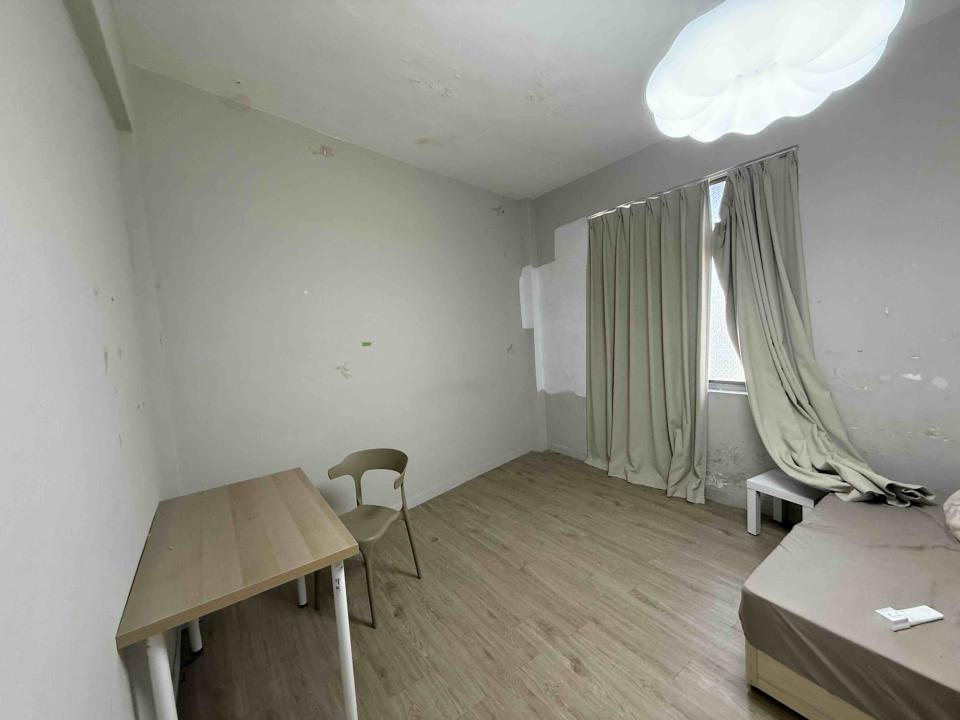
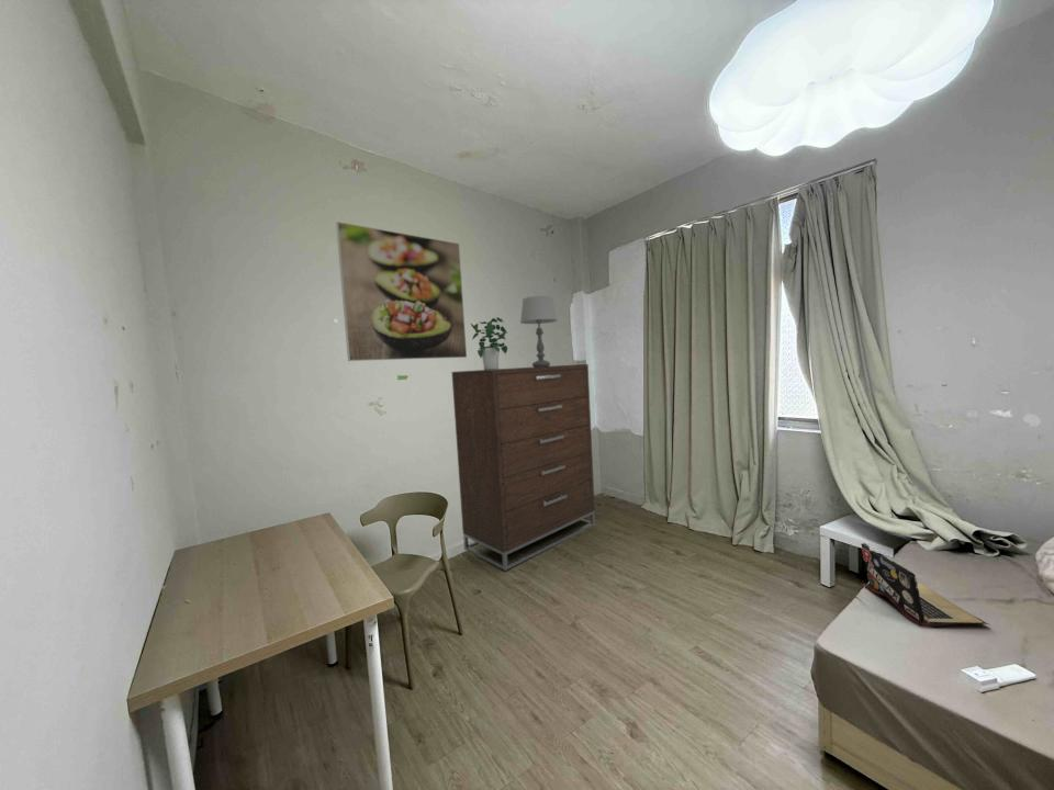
+ potted plant [470,316,508,370]
+ laptop [861,542,990,628]
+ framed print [335,221,468,362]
+ table lamp [519,295,559,368]
+ dresser [451,363,596,572]
